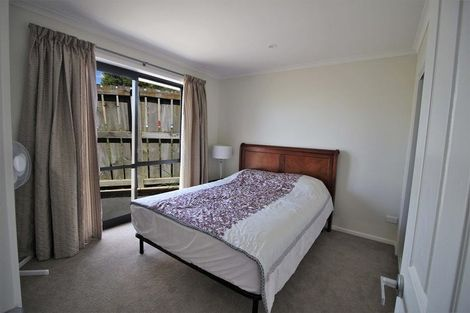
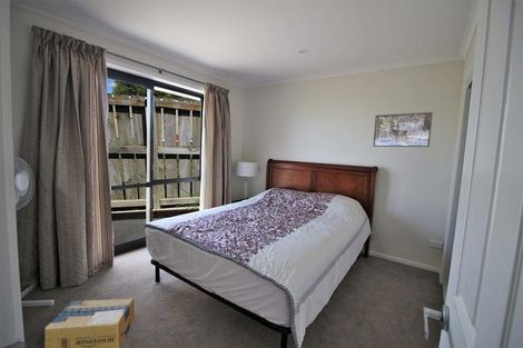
+ cardboard box [43,297,136,348]
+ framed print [373,111,434,148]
